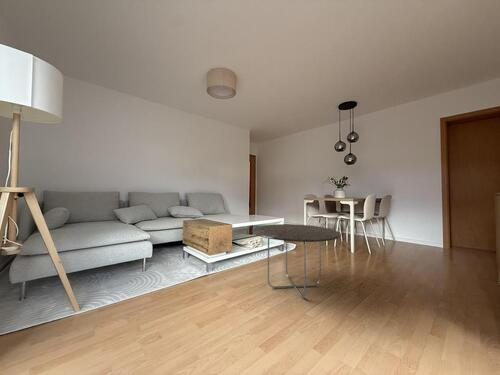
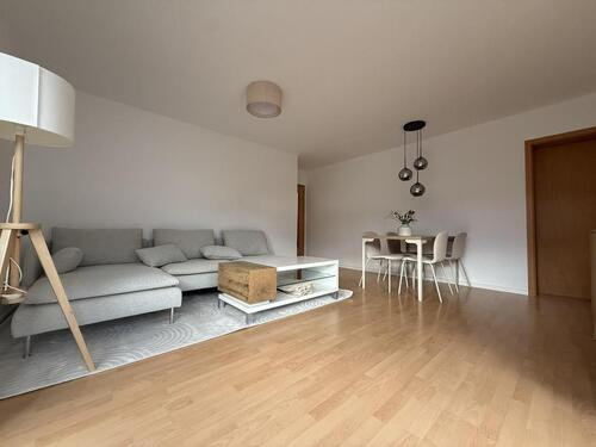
- side table [251,223,342,299]
